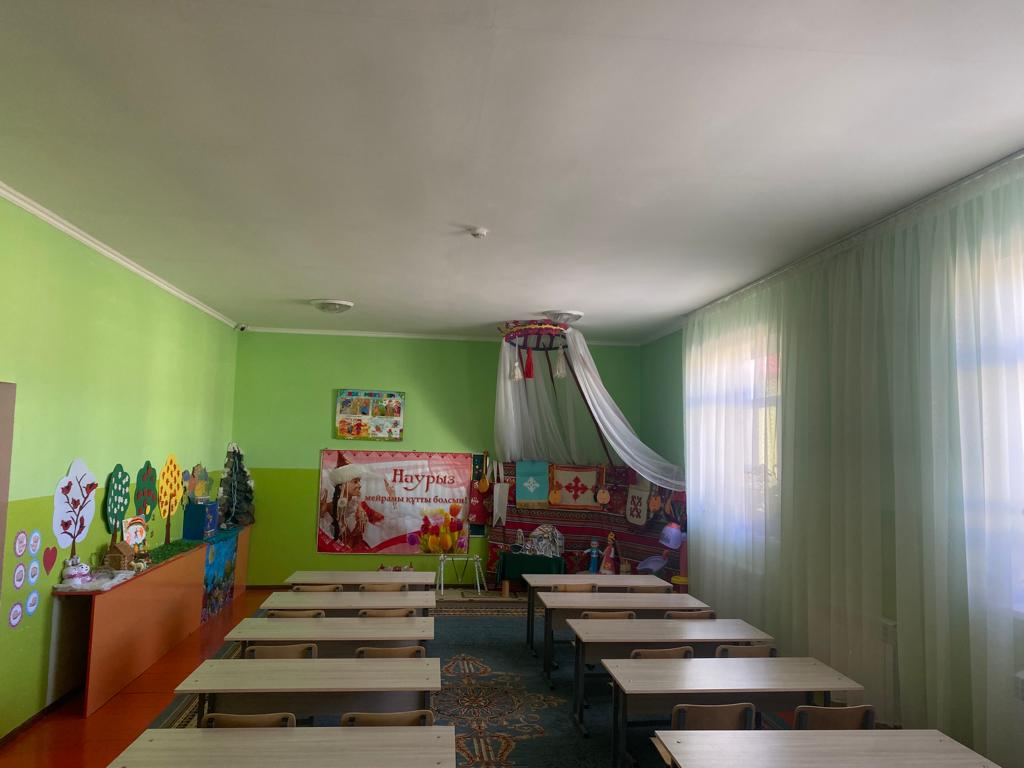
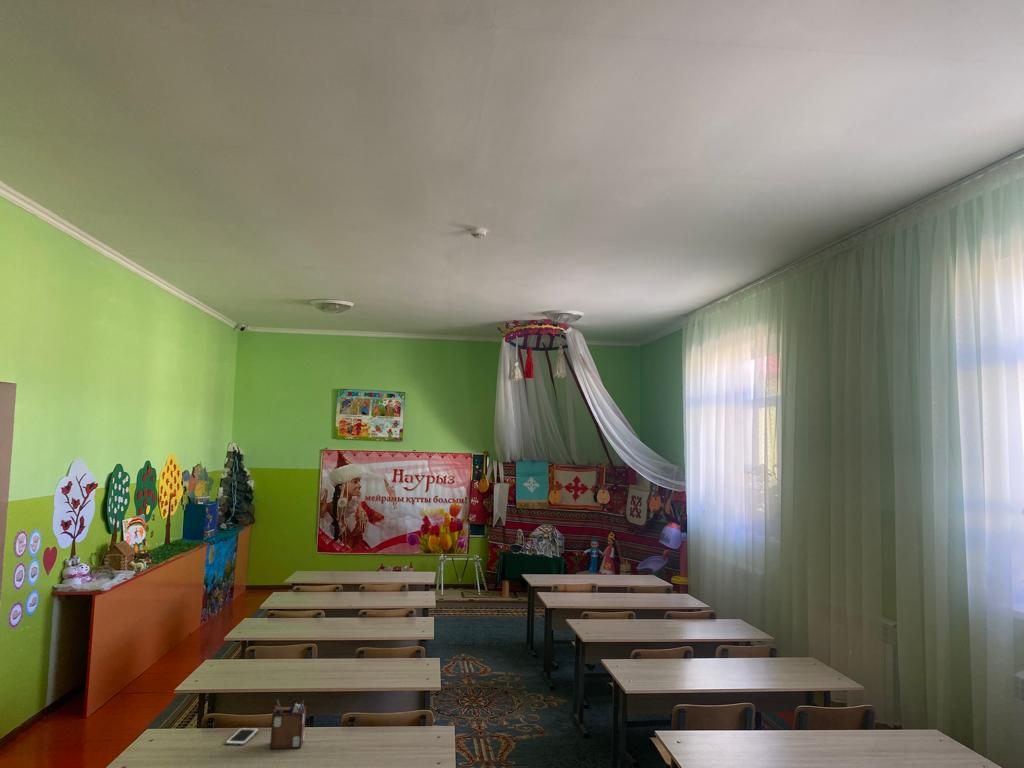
+ cell phone [224,727,260,747]
+ desk organizer [269,698,307,750]
